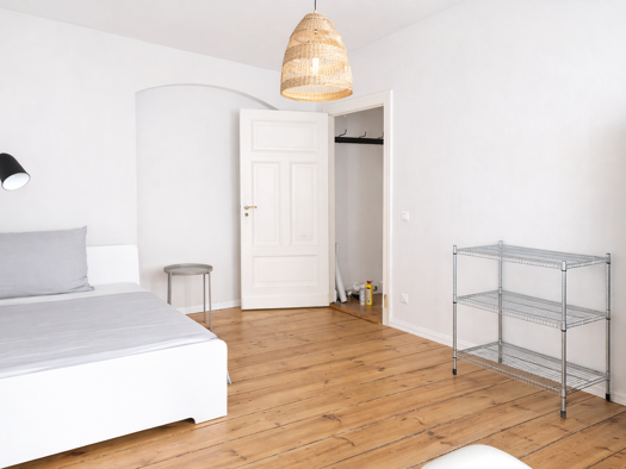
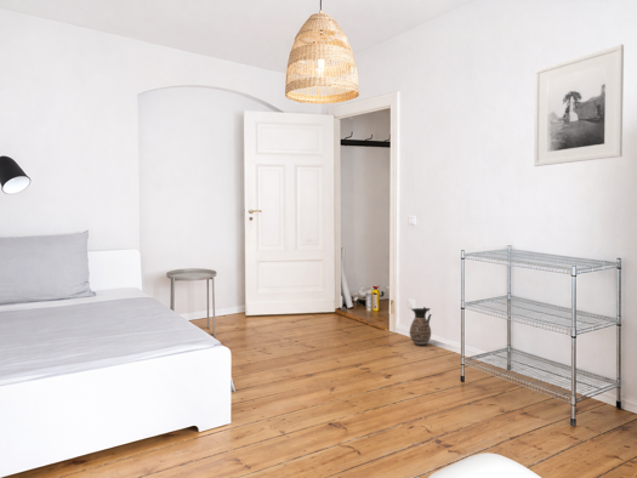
+ ceramic jug [409,306,432,347]
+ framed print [533,44,625,167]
